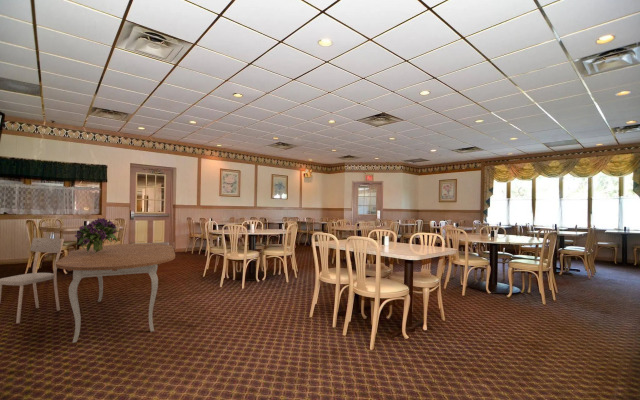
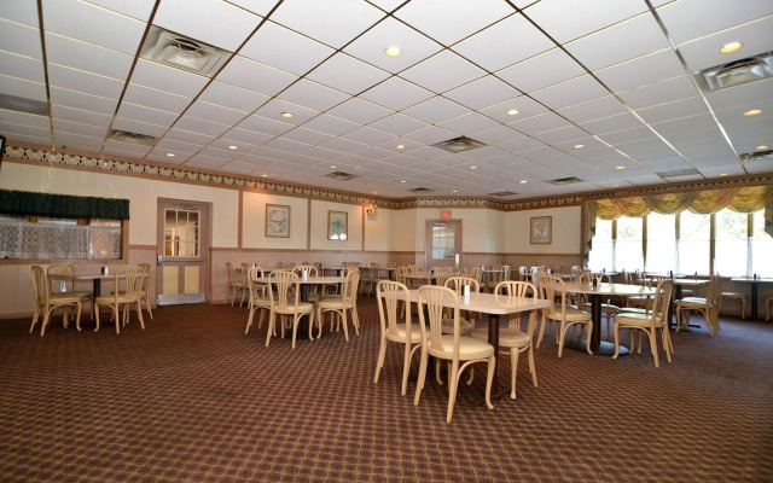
- dining chair [0,237,65,324]
- dining table [56,243,176,344]
- bouquet [74,217,120,253]
